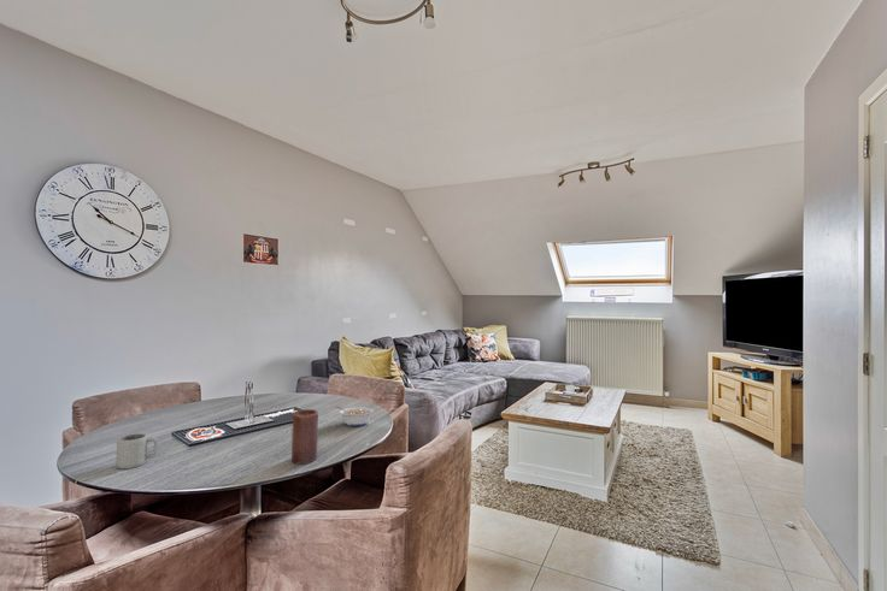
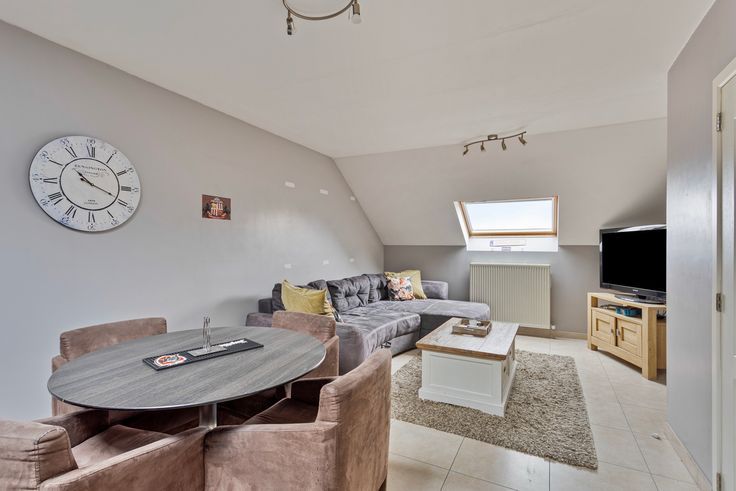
- candle [290,408,319,466]
- cup [114,432,159,471]
- legume [335,404,375,427]
